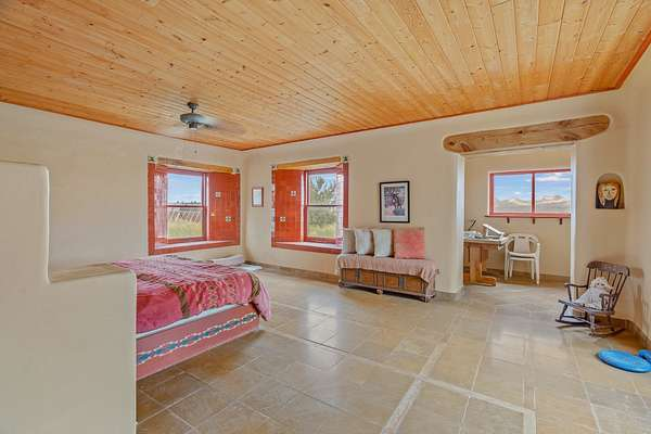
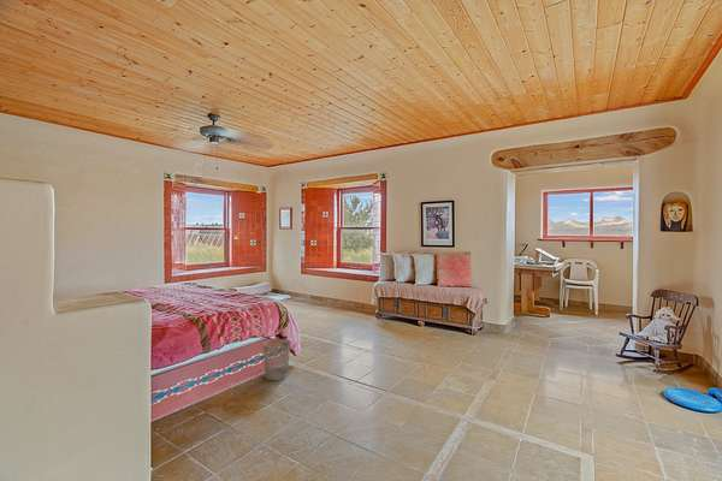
+ wastebasket [262,338,291,381]
